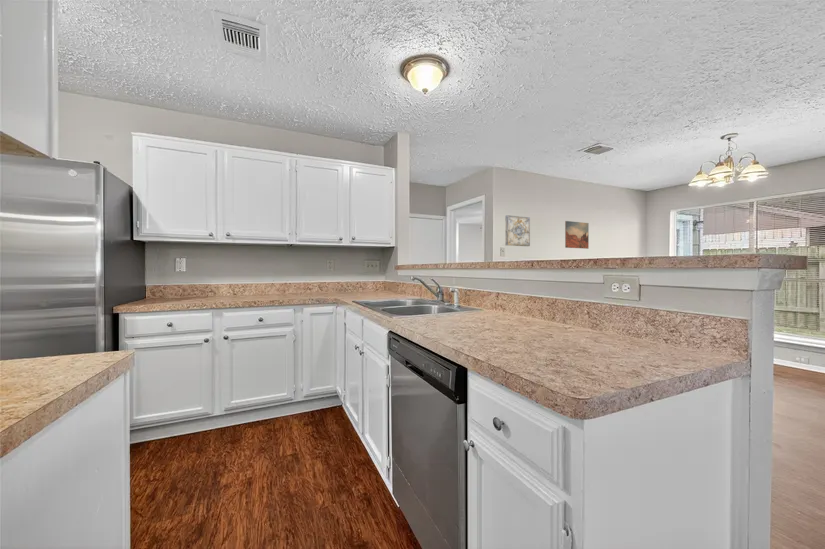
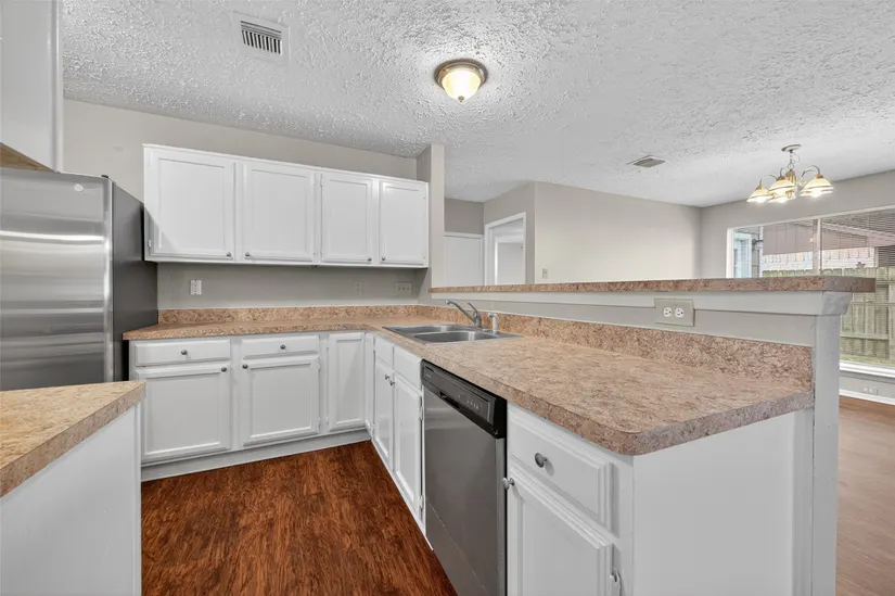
- wall art [504,214,531,247]
- wall art [564,220,590,250]
